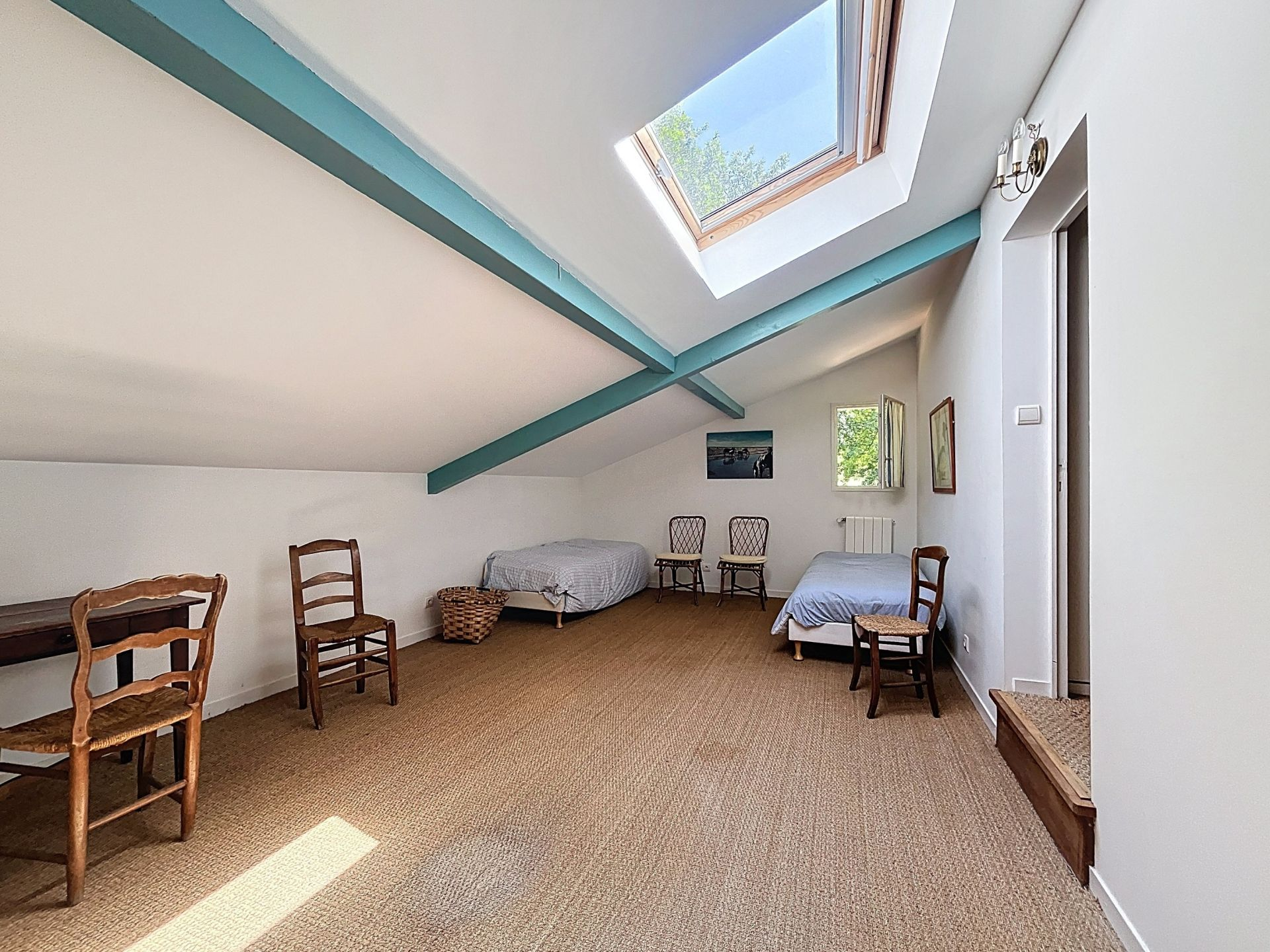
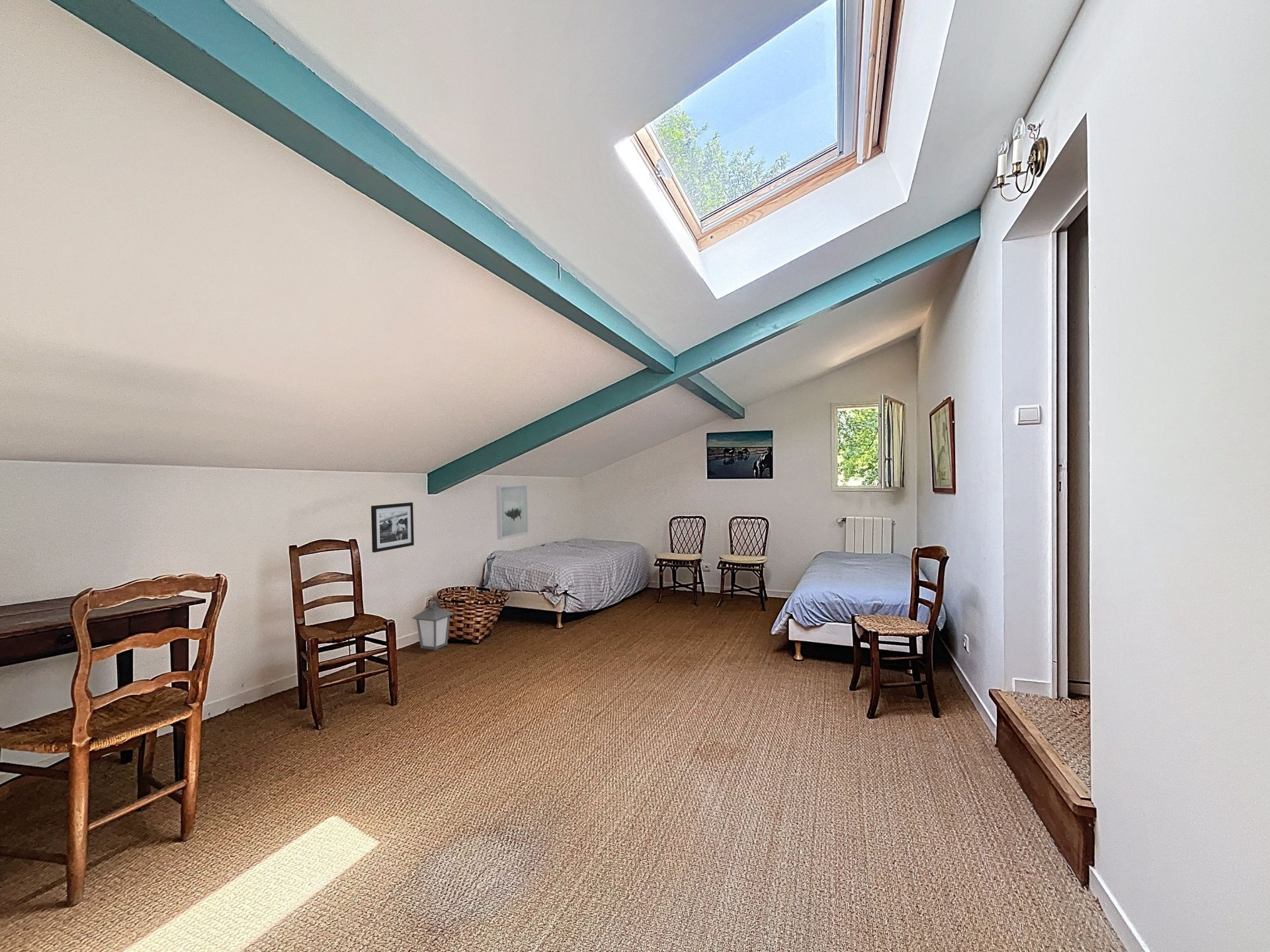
+ picture frame [370,502,415,553]
+ lantern [411,600,454,651]
+ wall art [495,483,529,540]
